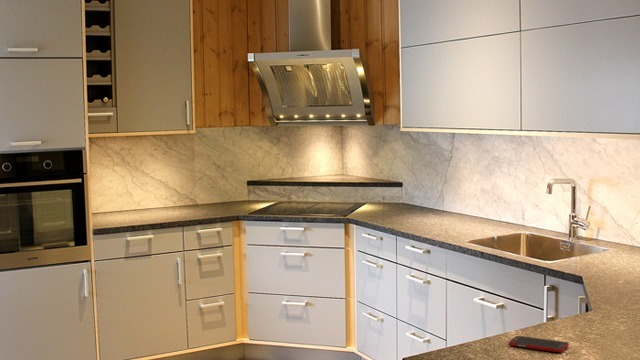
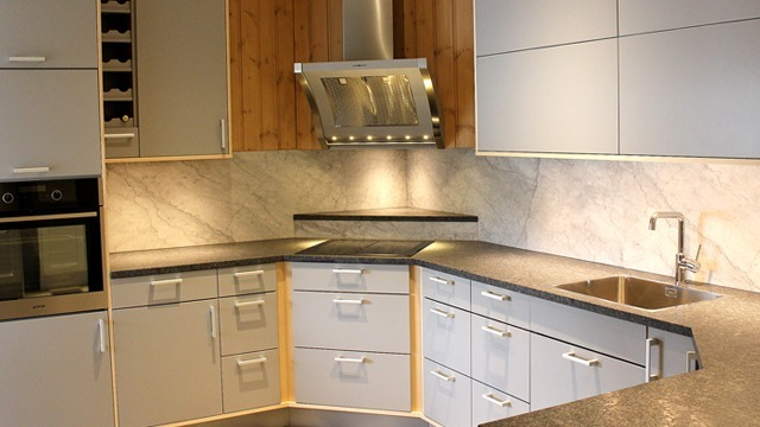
- cell phone [508,335,570,353]
